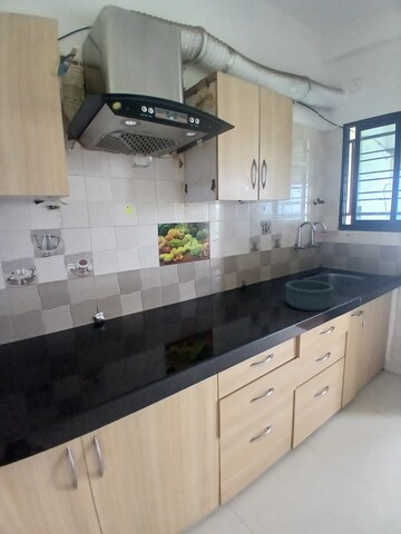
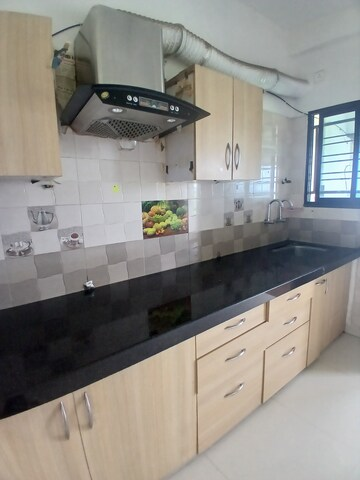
- mixing bowl [284,279,335,313]
